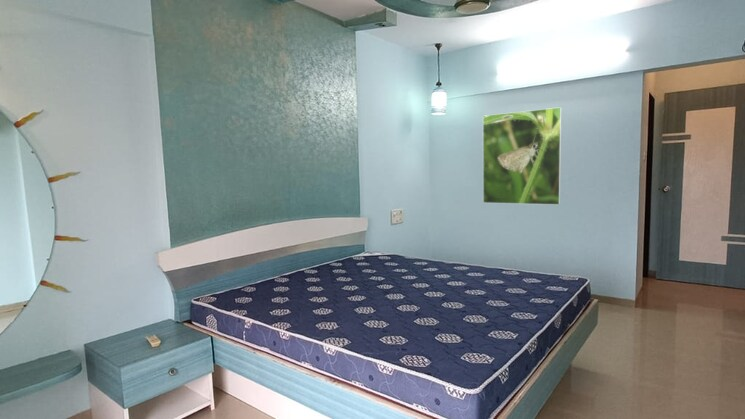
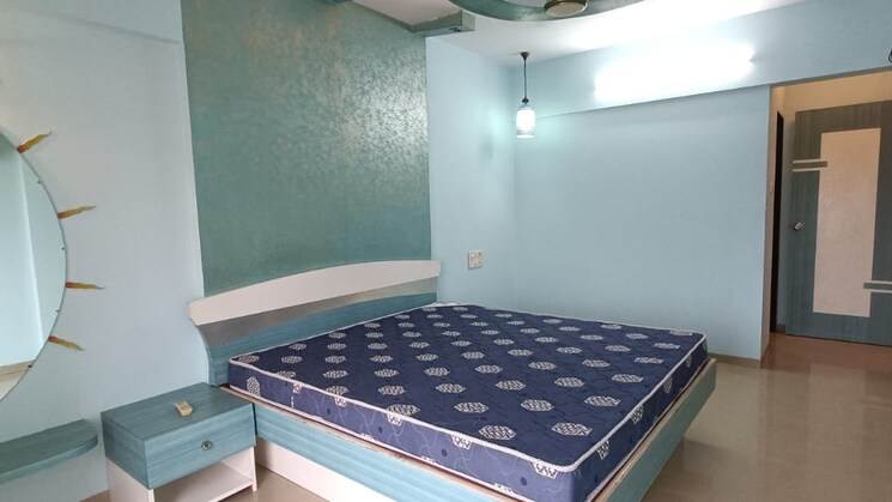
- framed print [482,106,563,206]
